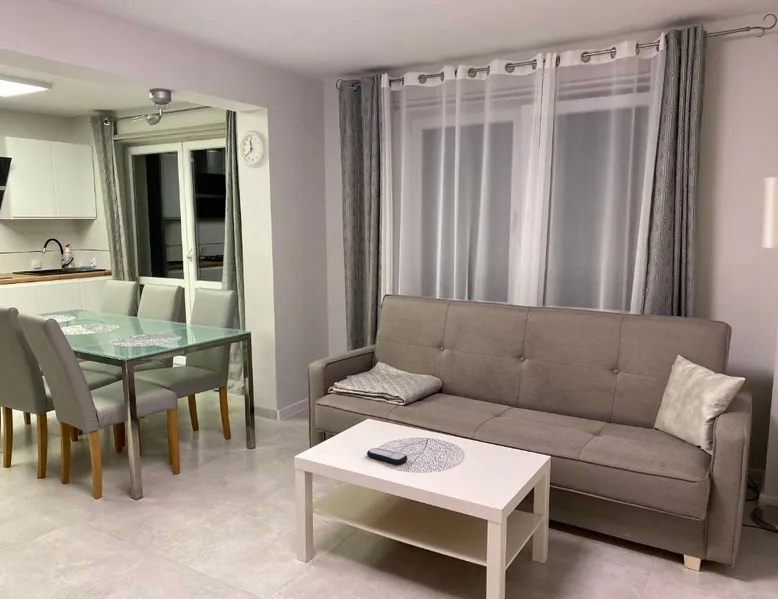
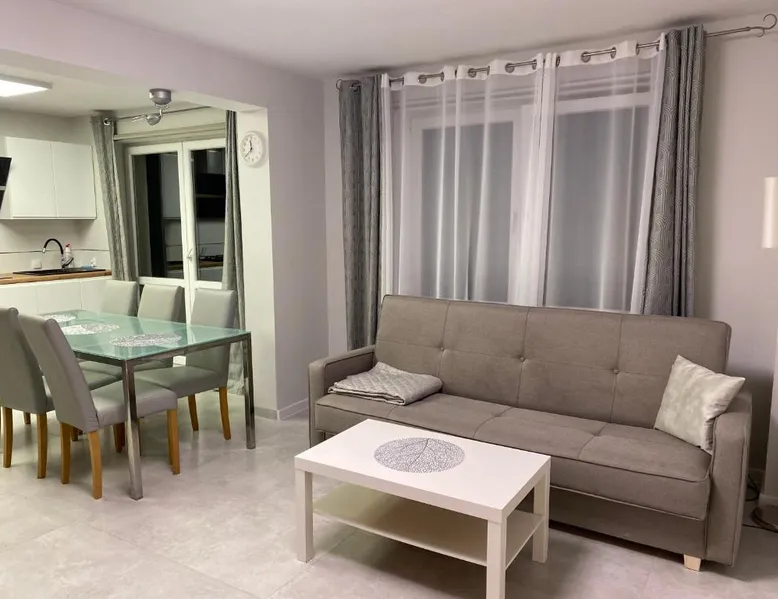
- remote control [366,447,408,465]
